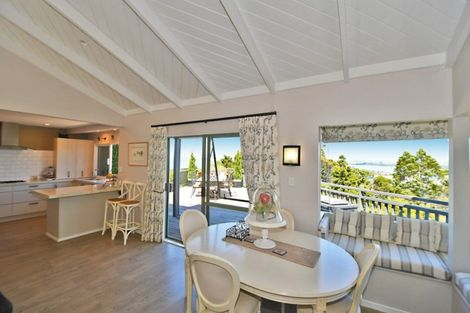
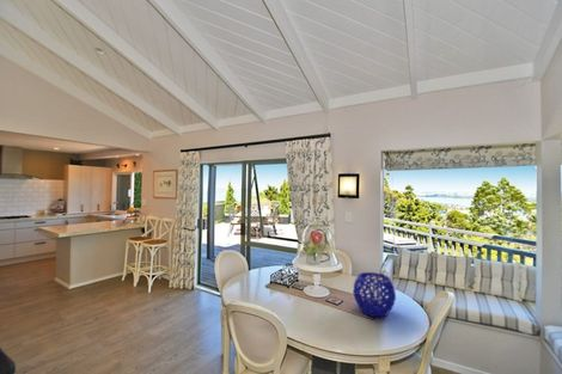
+ decorative bowl [352,271,397,318]
